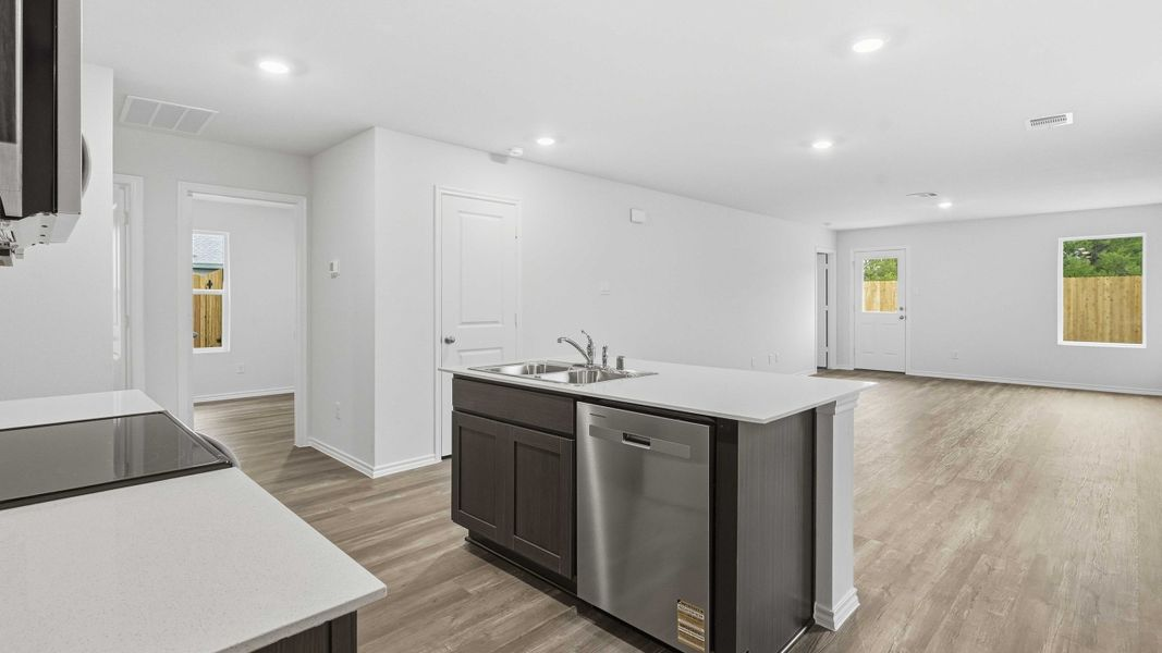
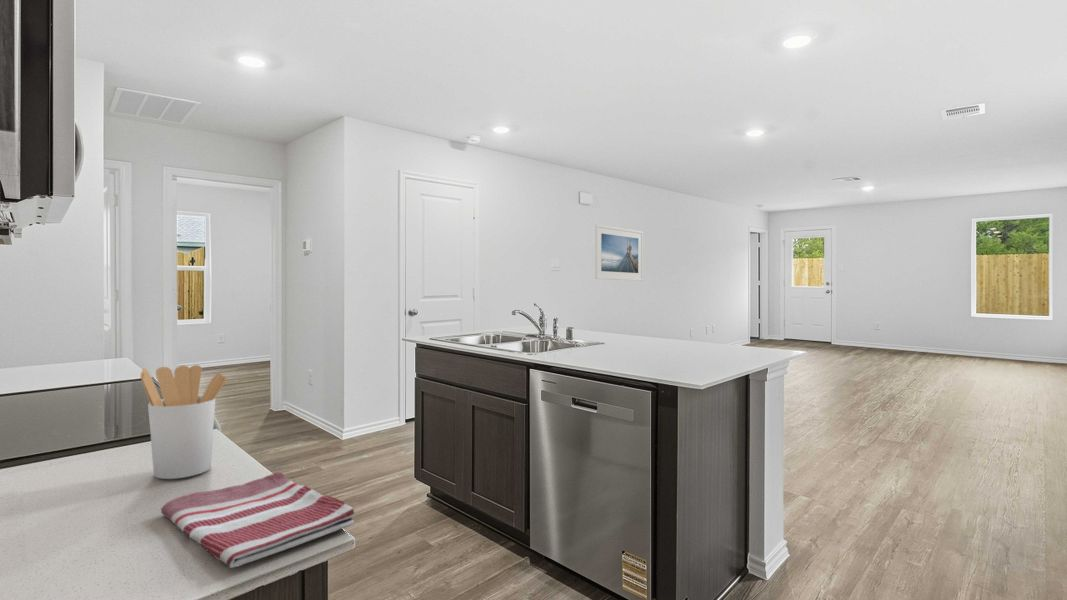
+ utensil holder [140,364,228,480]
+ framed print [594,224,644,282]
+ dish towel [160,470,356,569]
